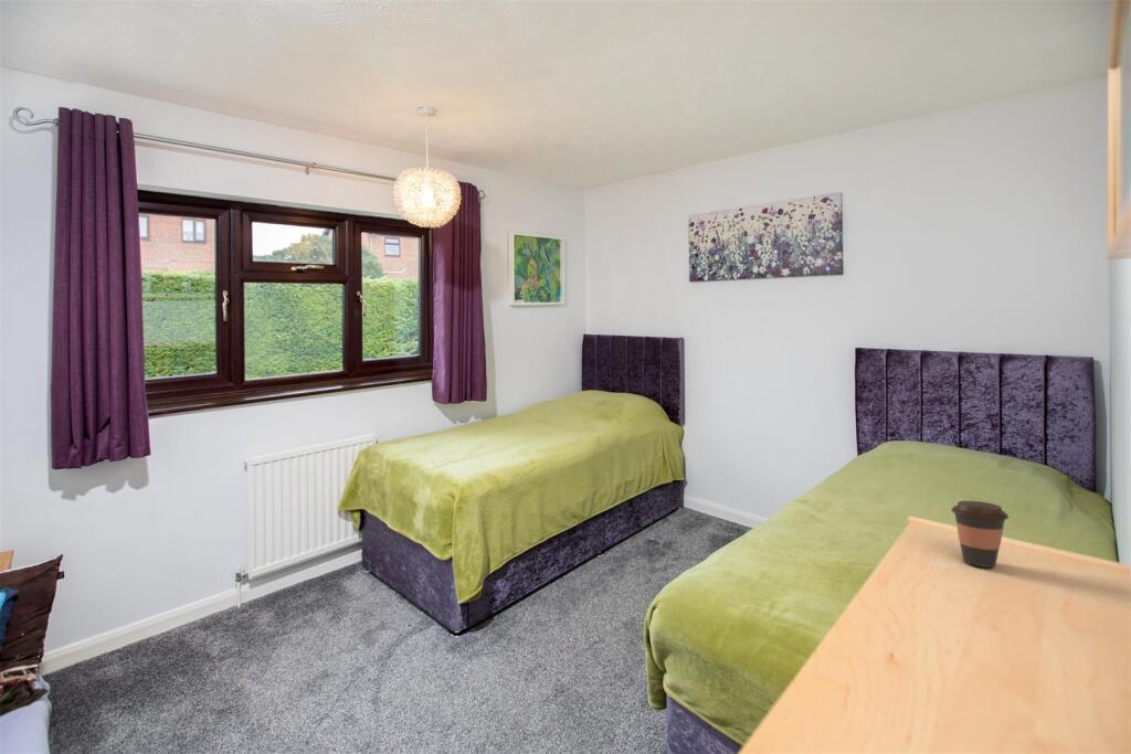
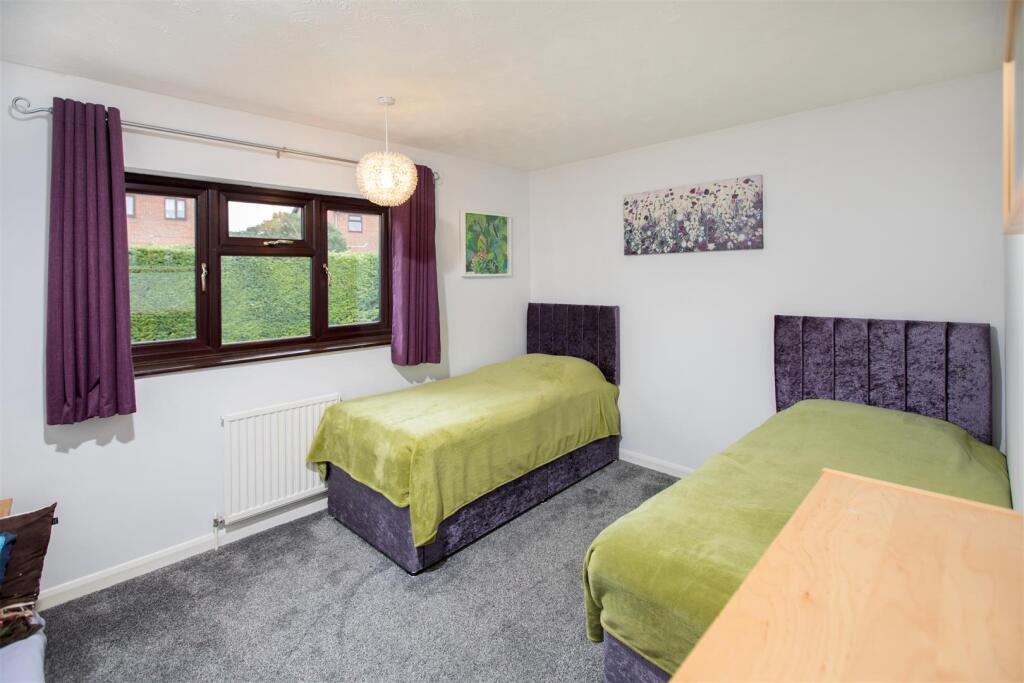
- coffee cup [950,500,1010,569]
